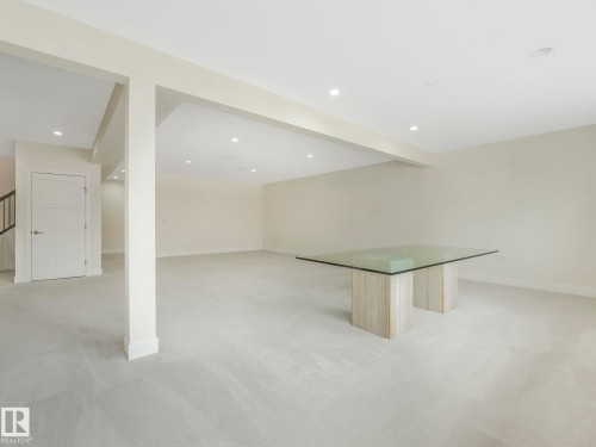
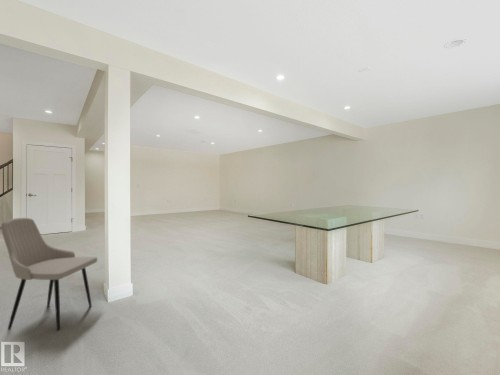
+ dining chair [1,217,98,331]
